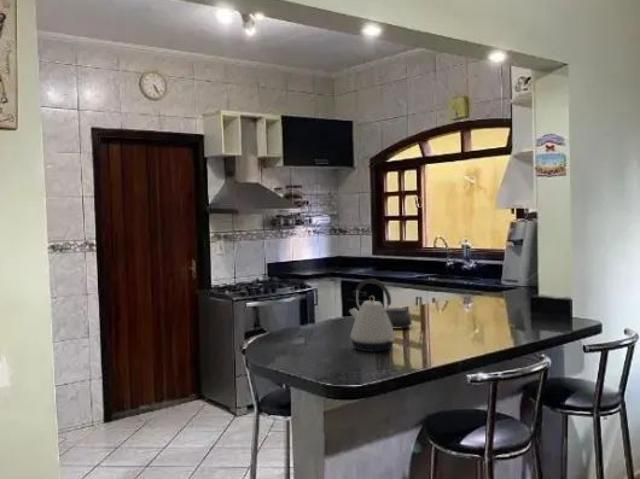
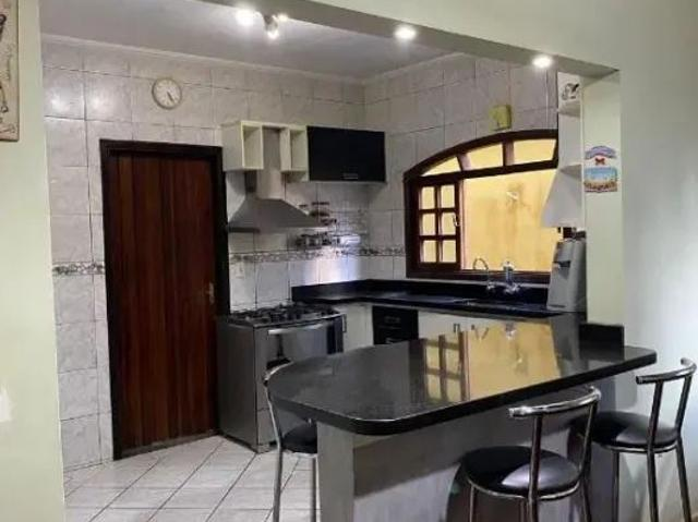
- kettle [348,278,396,352]
- teapot [377,300,413,330]
